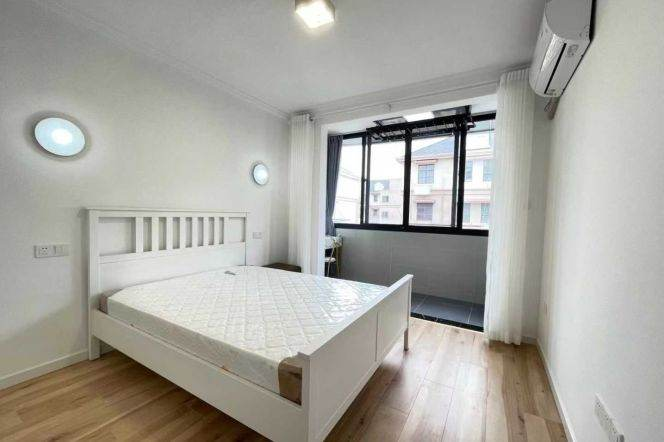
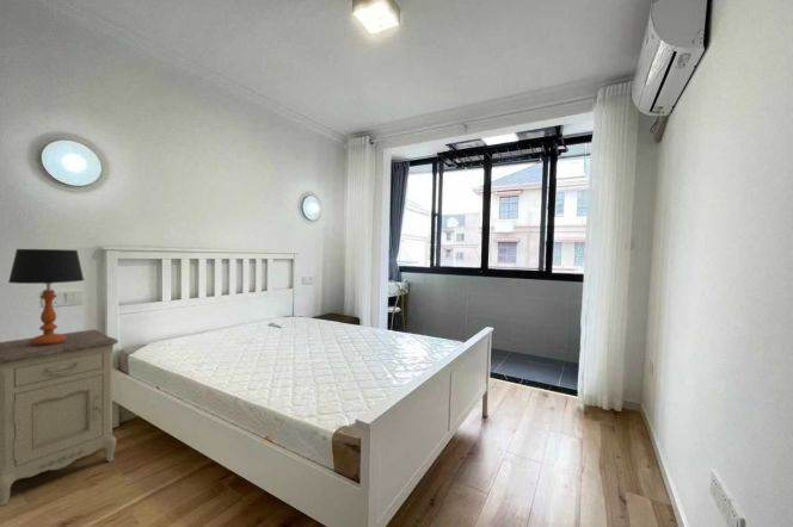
+ table lamp [7,248,85,346]
+ nightstand [0,328,119,507]
